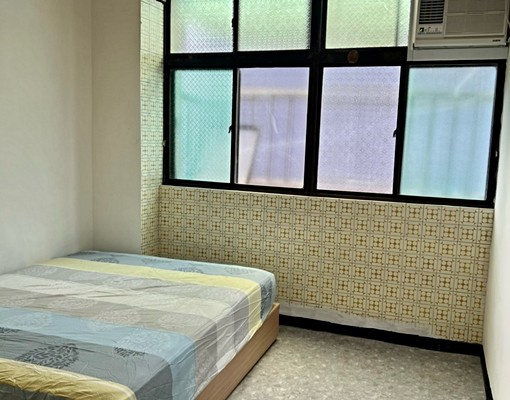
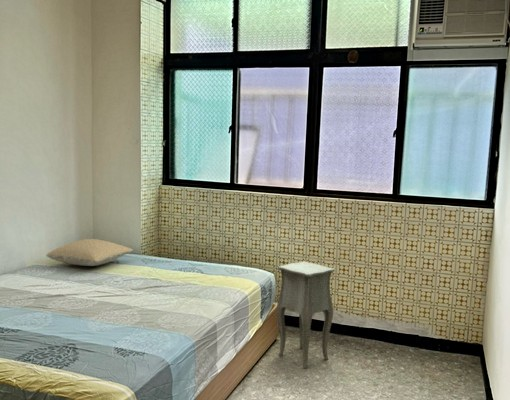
+ side table [276,261,336,369]
+ pillow [45,238,134,267]
